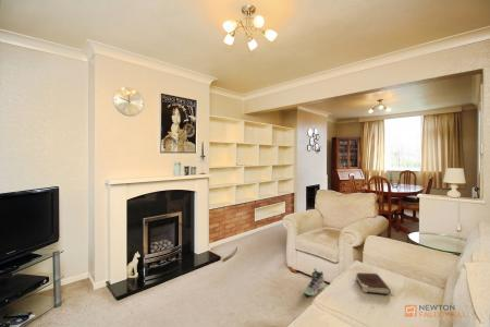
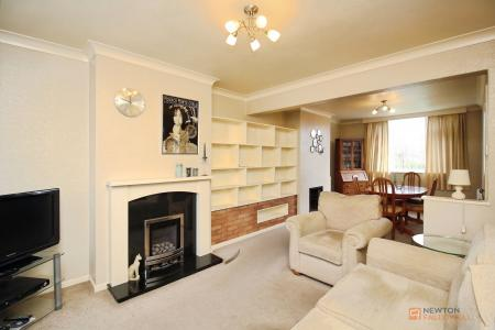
- book [354,271,392,295]
- sneaker [304,267,326,296]
